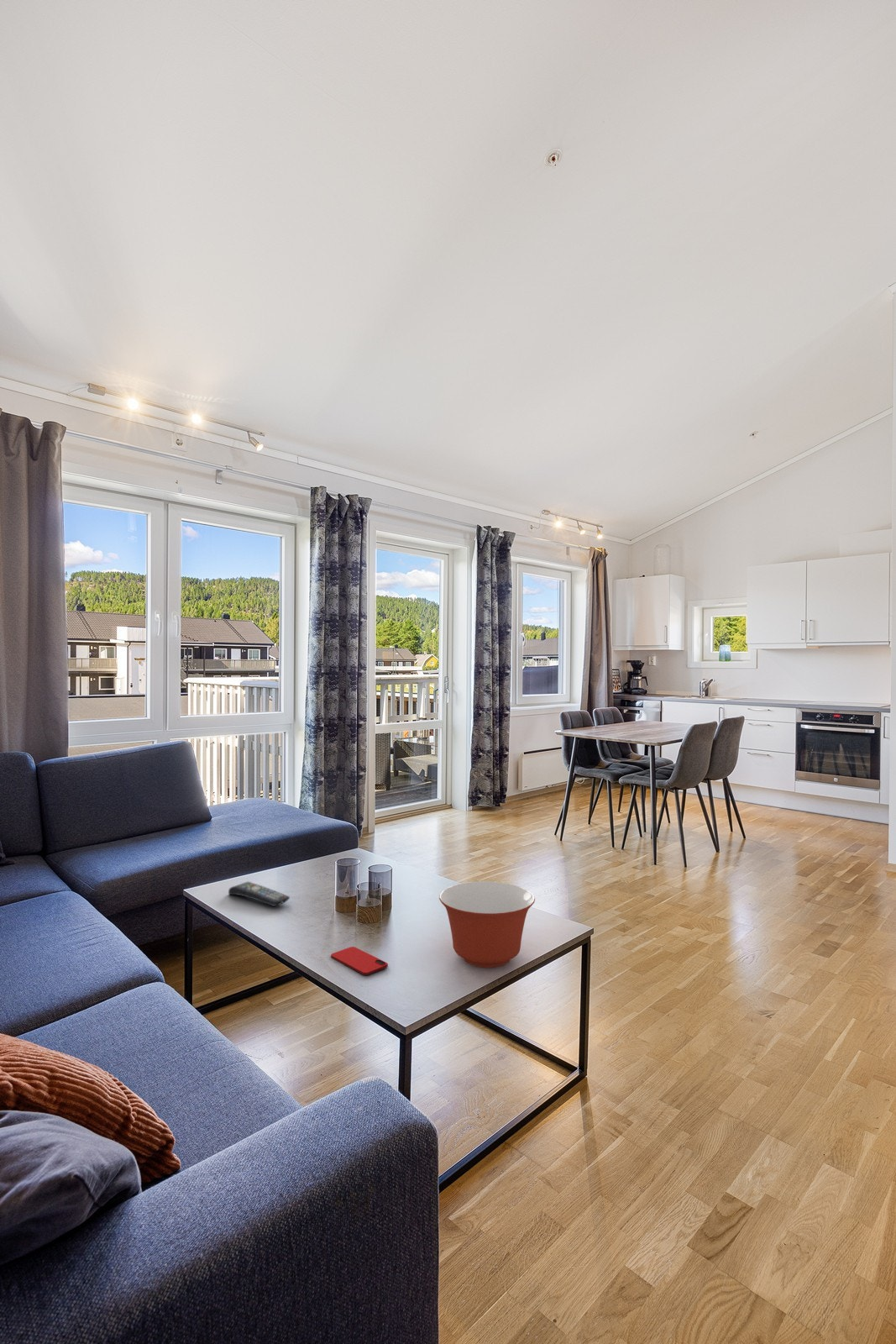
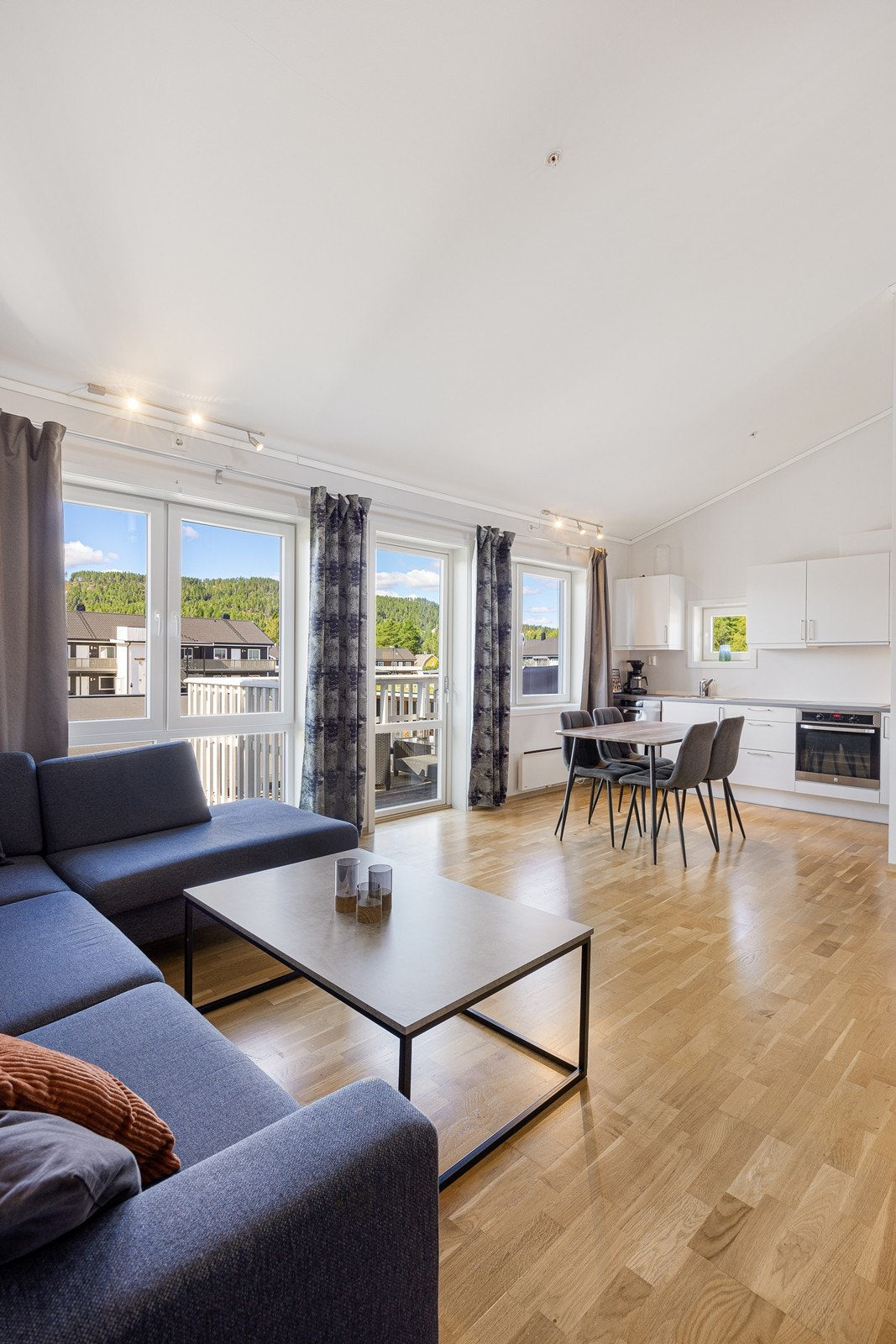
- smartphone [330,946,389,976]
- remote control [228,881,291,907]
- mixing bowl [438,880,536,969]
